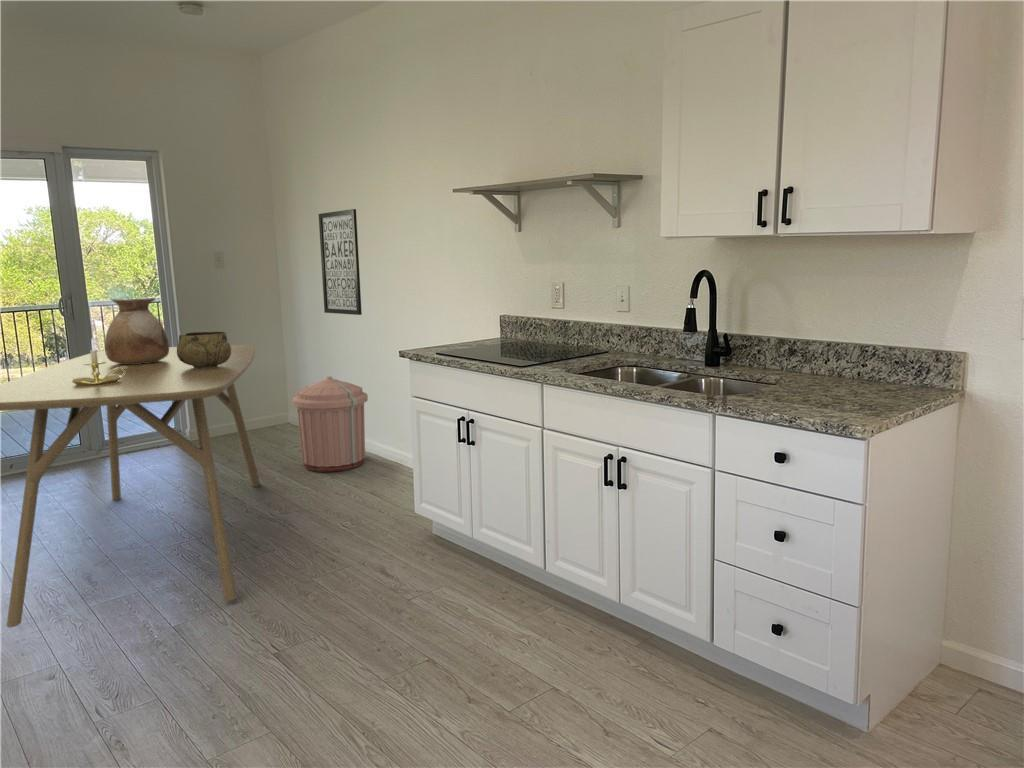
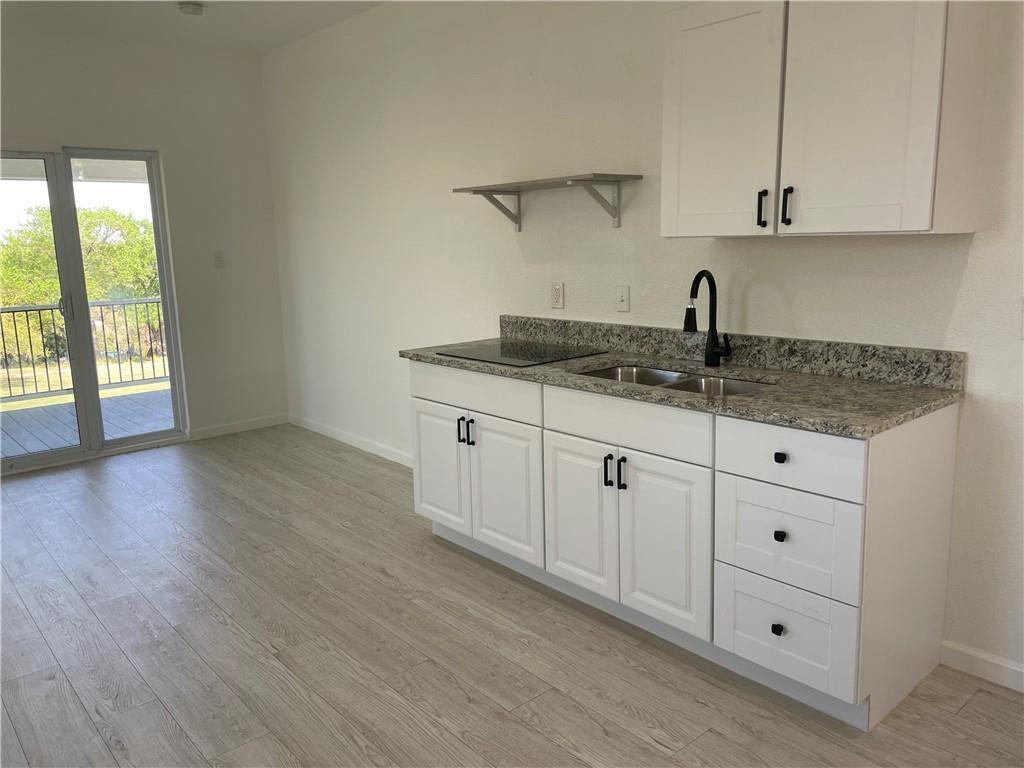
- candle holder [71,337,127,386]
- decorative bowl [176,331,231,369]
- trash can [292,375,369,473]
- dining table [0,343,261,628]
- wall art [318,208,363,316]
- vase [104,297,170,364]
